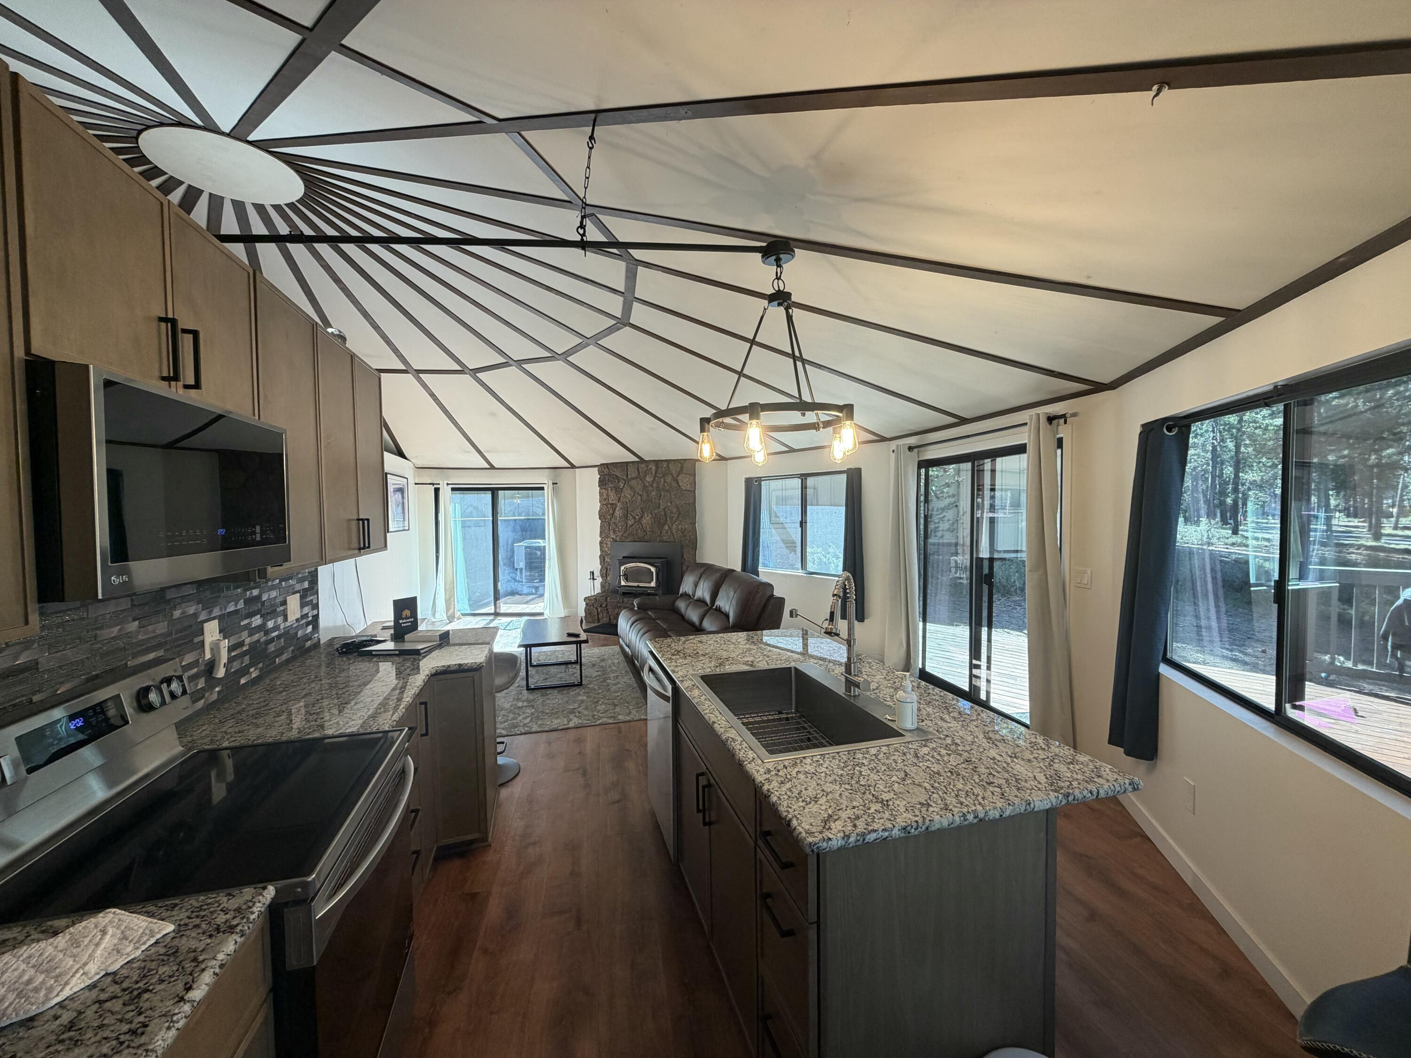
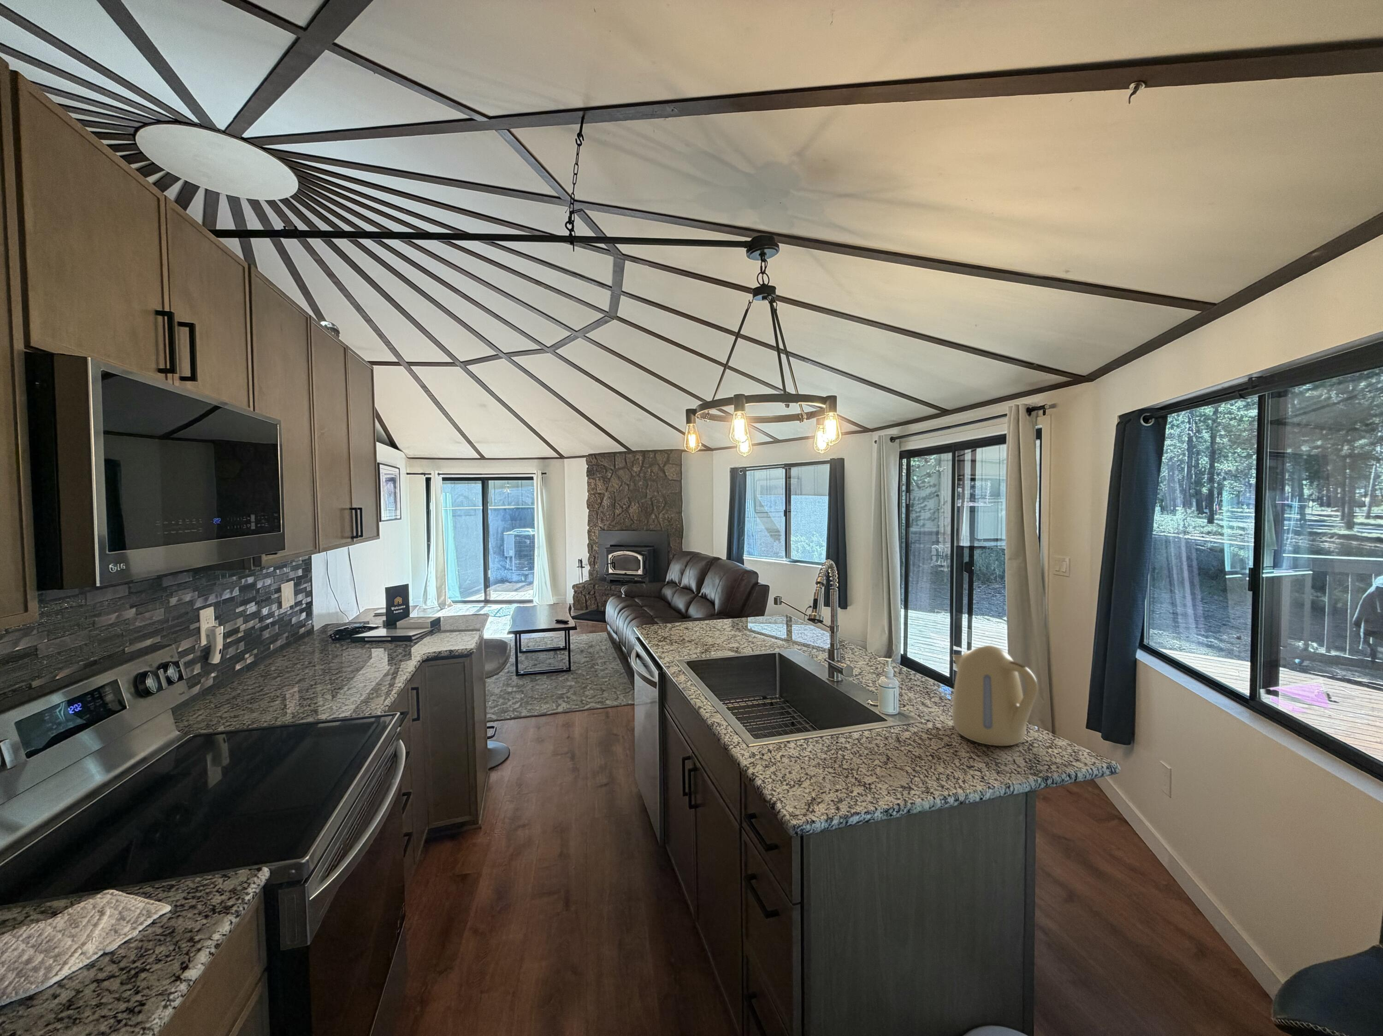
+ kettle [952,645,1038,747]
